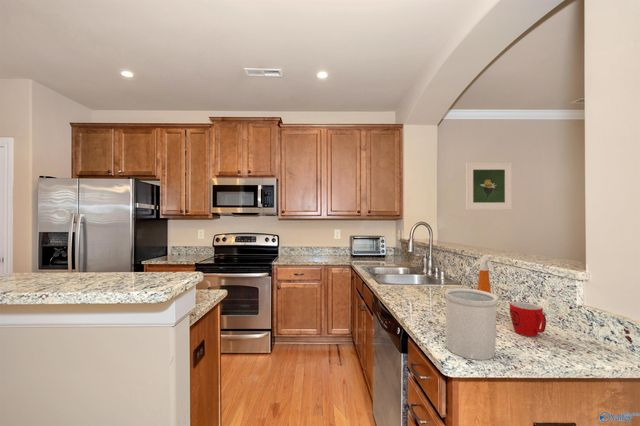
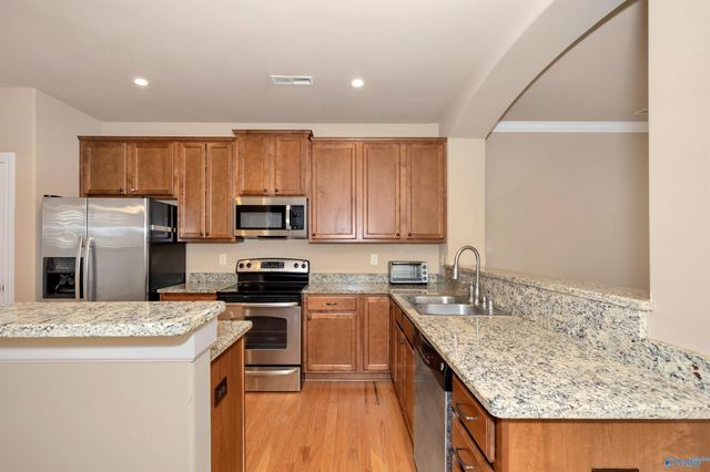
- mug [509,301,547,338]
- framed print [465,161,513,211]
- utensil holder [444,287,499,361]
- spray bottle [476,254,496,294]
